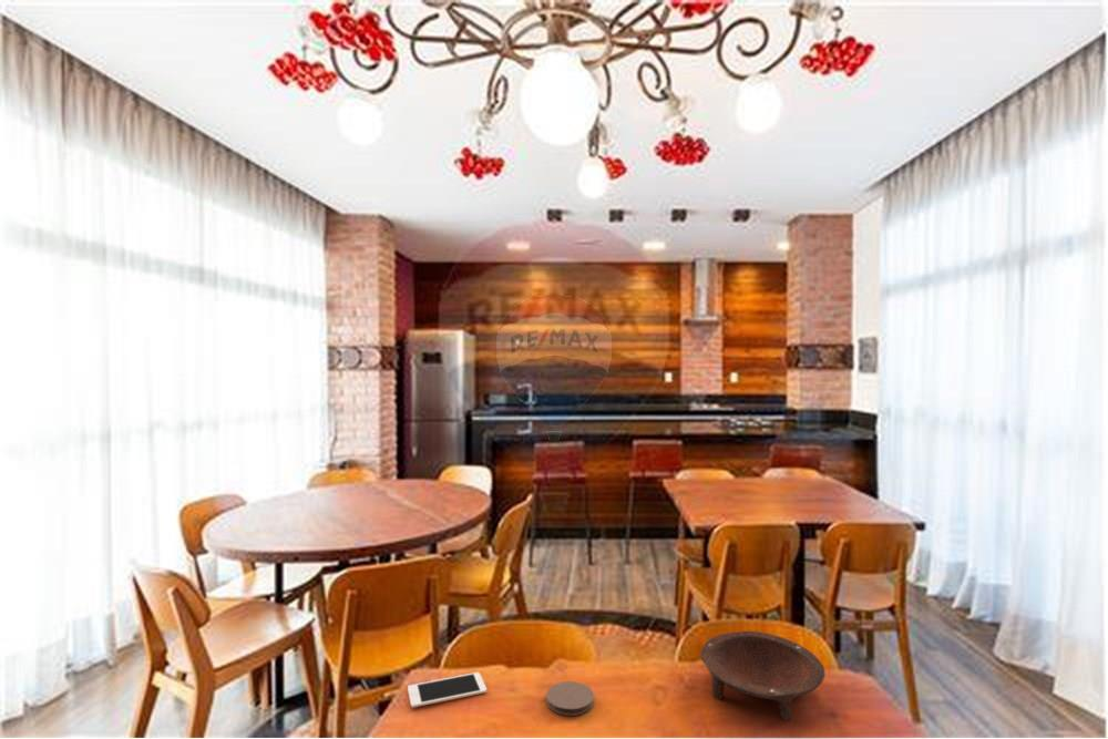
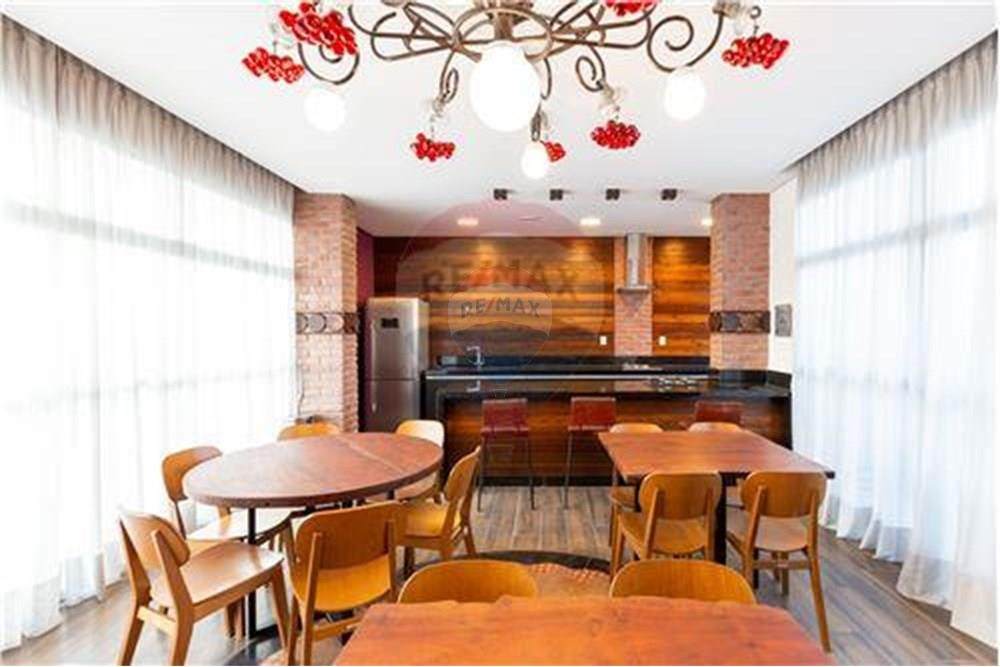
- coaster [545,680,595,717]
- bowl [700,630,825,722]
- cell phone [407,671,488,709]
